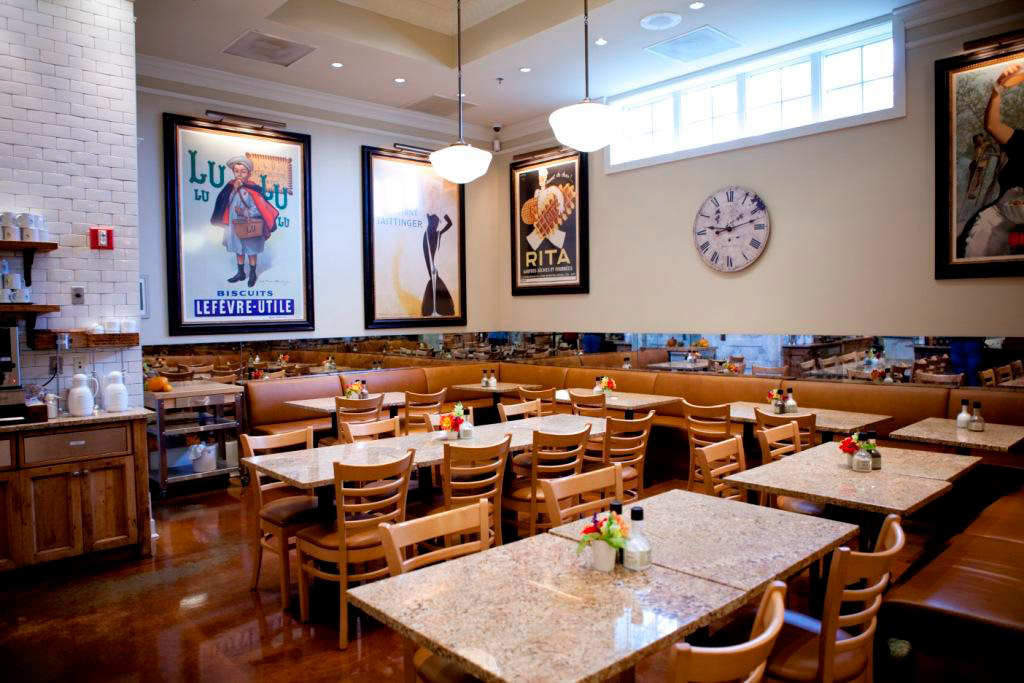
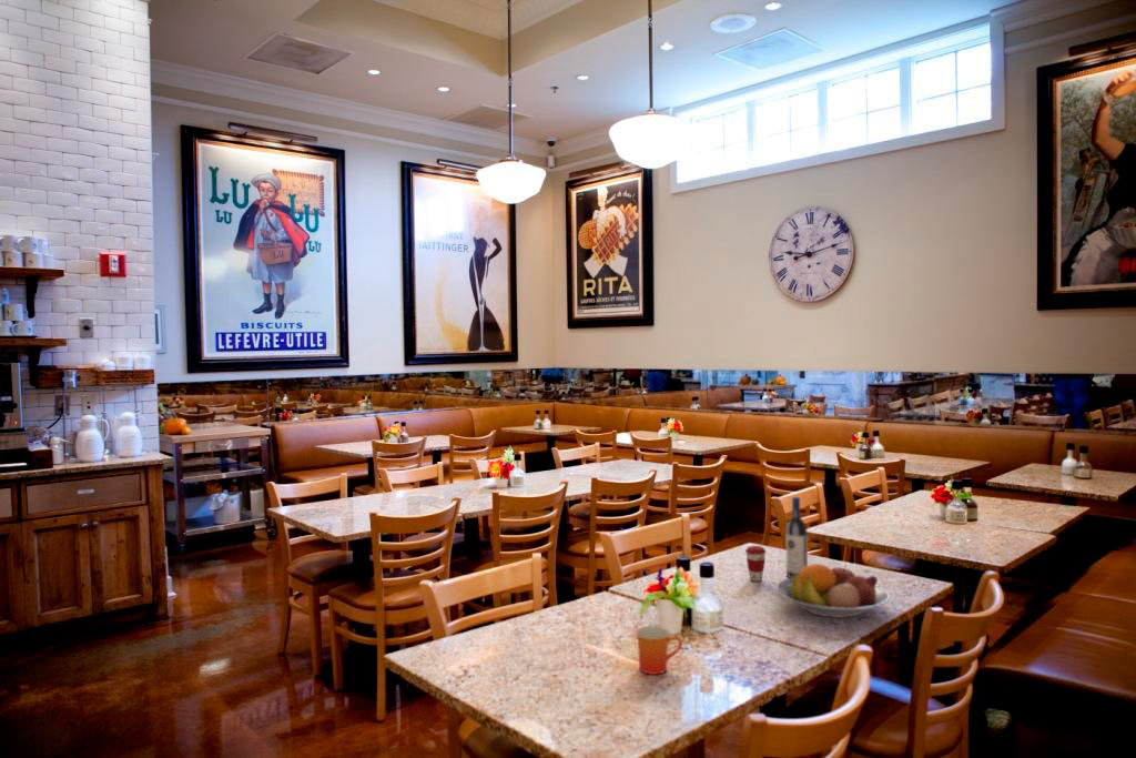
+ wine bottle [784,495,809,578]
+ mug [635,625,683,676]
+ fruit bowl [774,563,891,619]
+ coffee cup [744,545,767,583]
